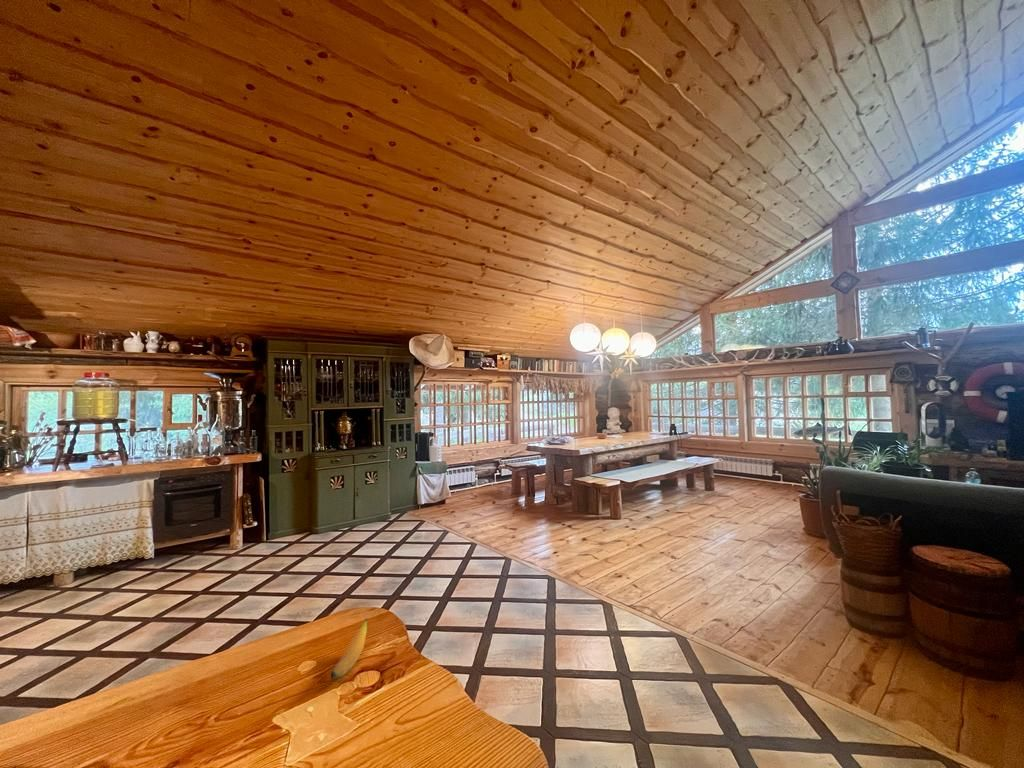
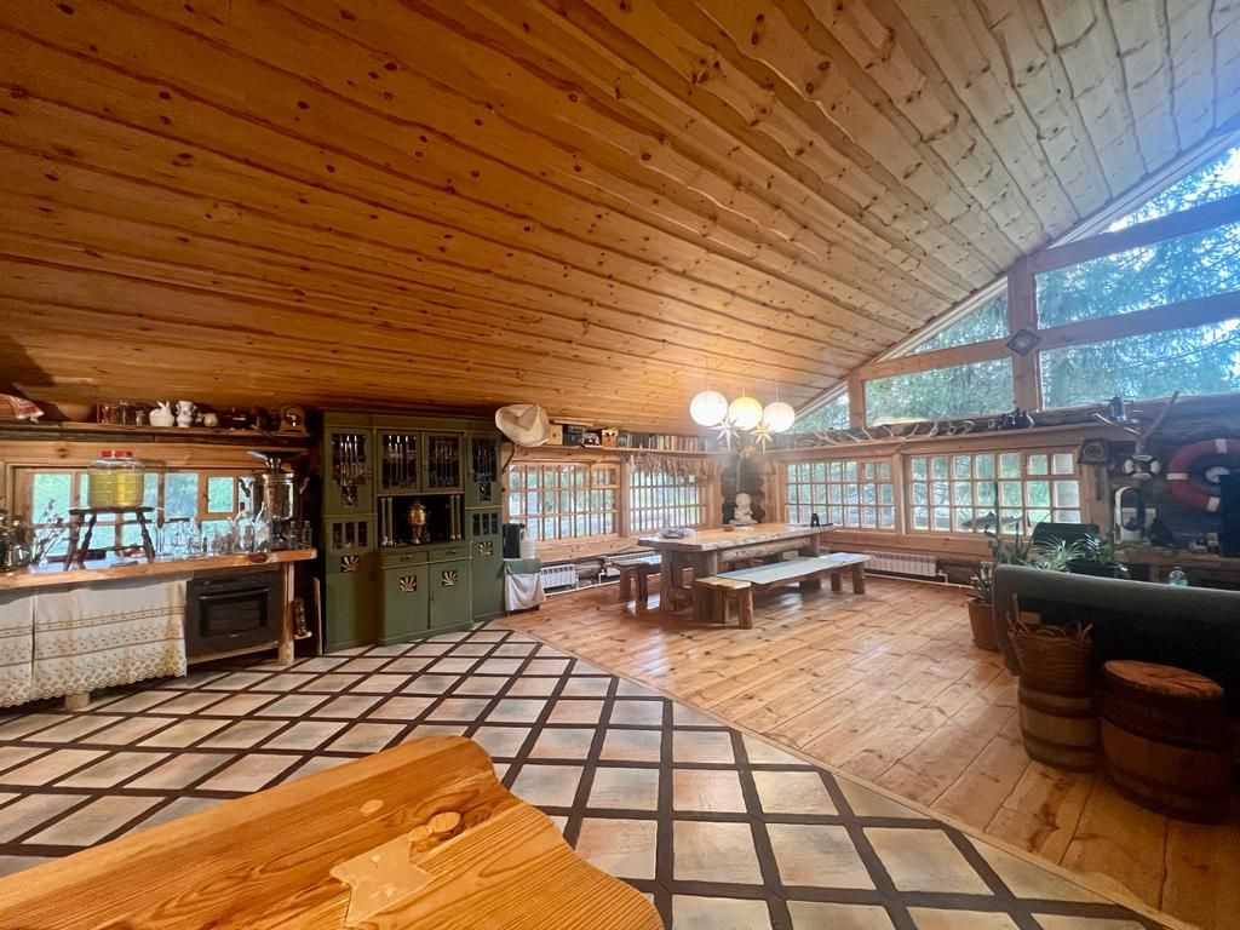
- banana [330,618,369,680]
